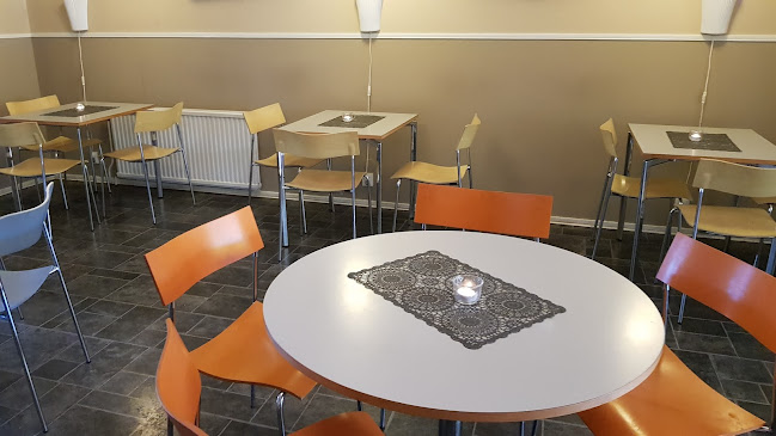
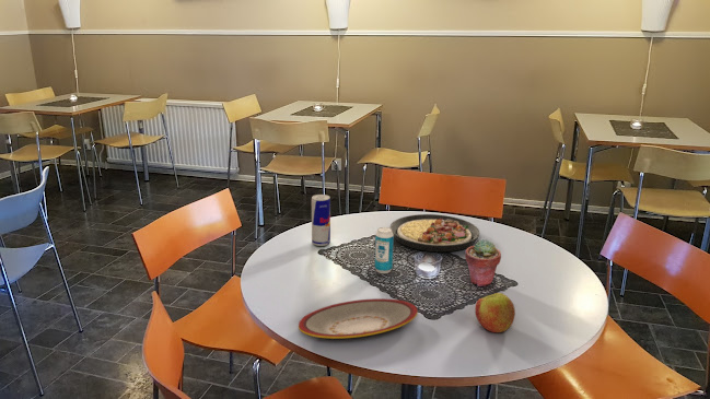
+ potted succulent [464,238,502,287]
+ beverage can [311,193,331,247]
+ plate [389,213,480,253]
+ plate [298,297,419,340]
+ apple [474,292,516,333]
+ beverage can [374,226,395,274]
